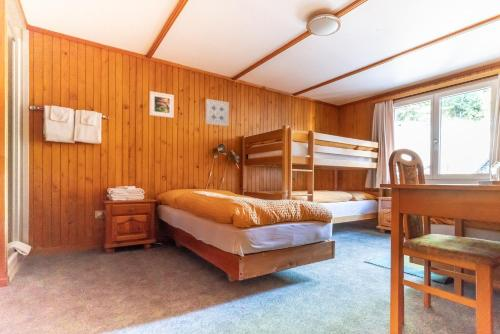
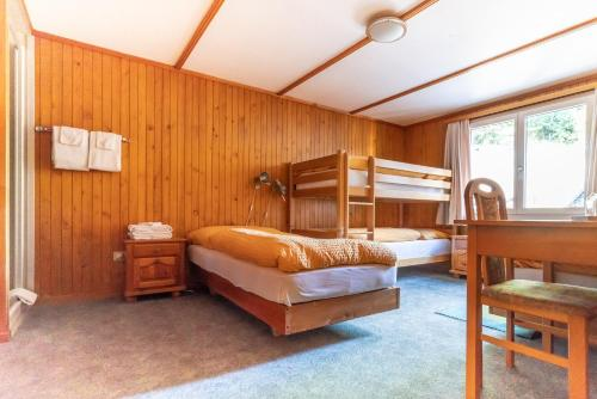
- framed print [149,90,175,119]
- wall art [205,98,230,127]
